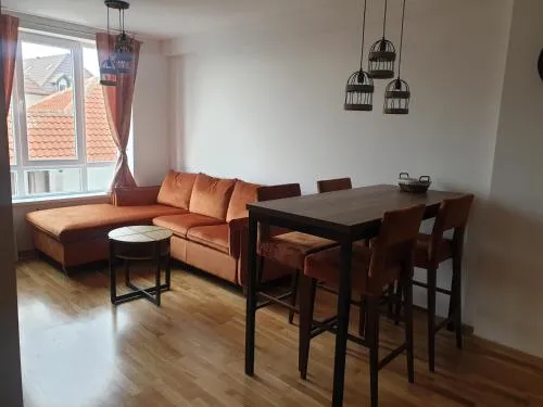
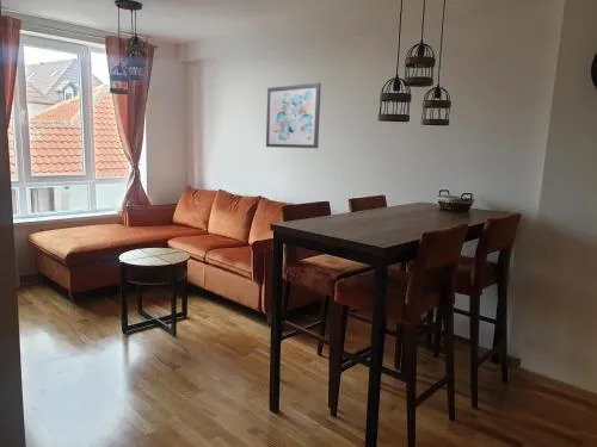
+ wall art [265,82,322,149]
